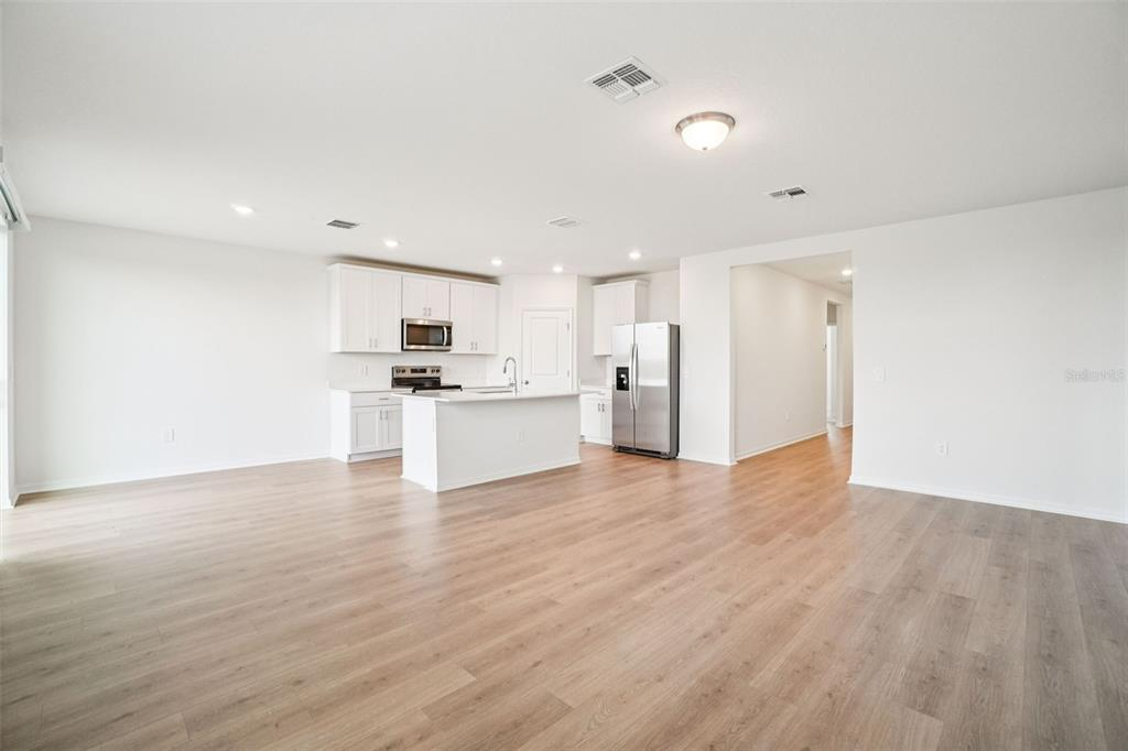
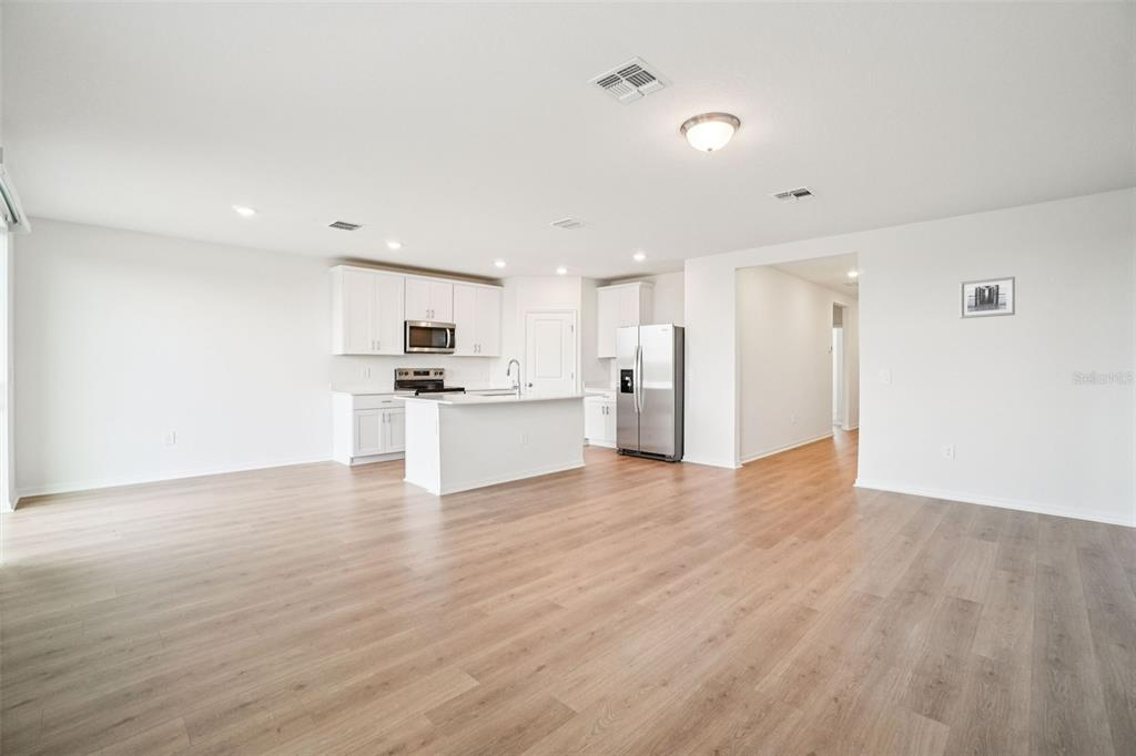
+ wall art [958,276,1016,319]
